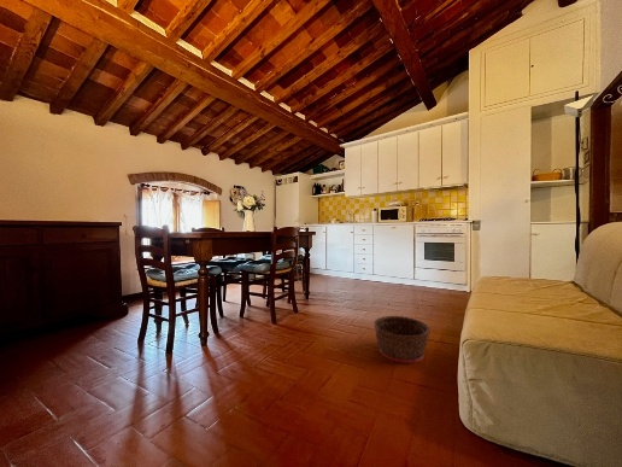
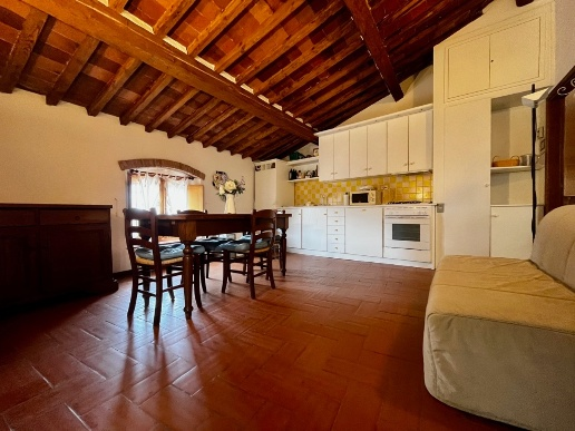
- basket [372,315,430,364]
